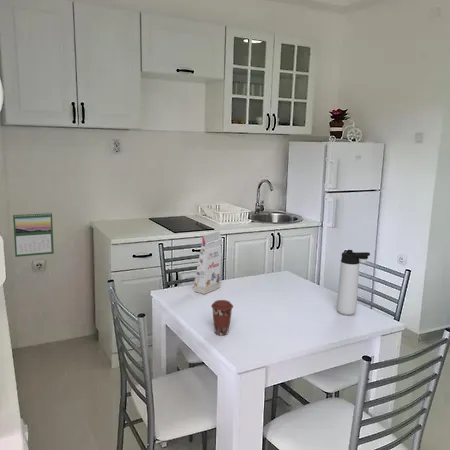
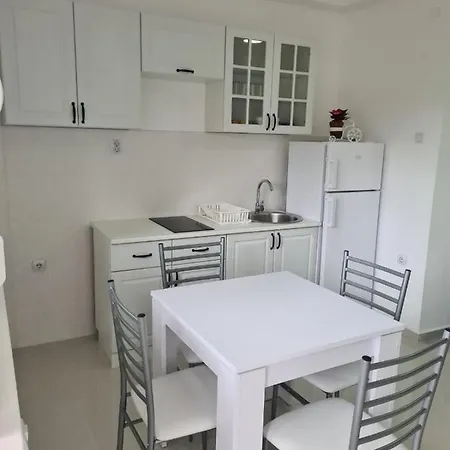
- gift box [193,231,223,295]
- thermos bottle [336,249,371,316]
- calendar [12,211,55,258]
- coffee cup [210,299,234,336]
